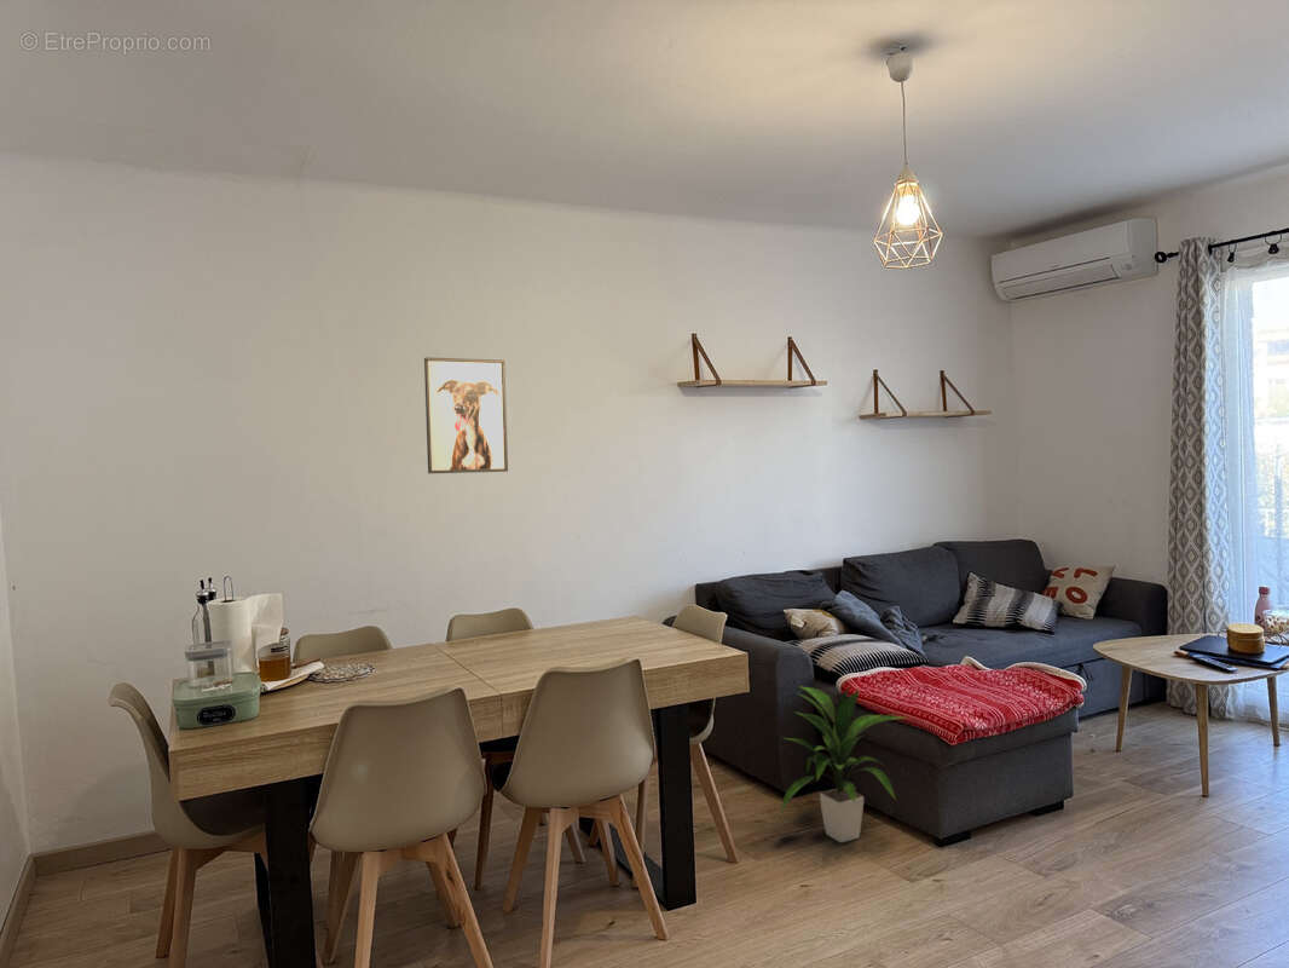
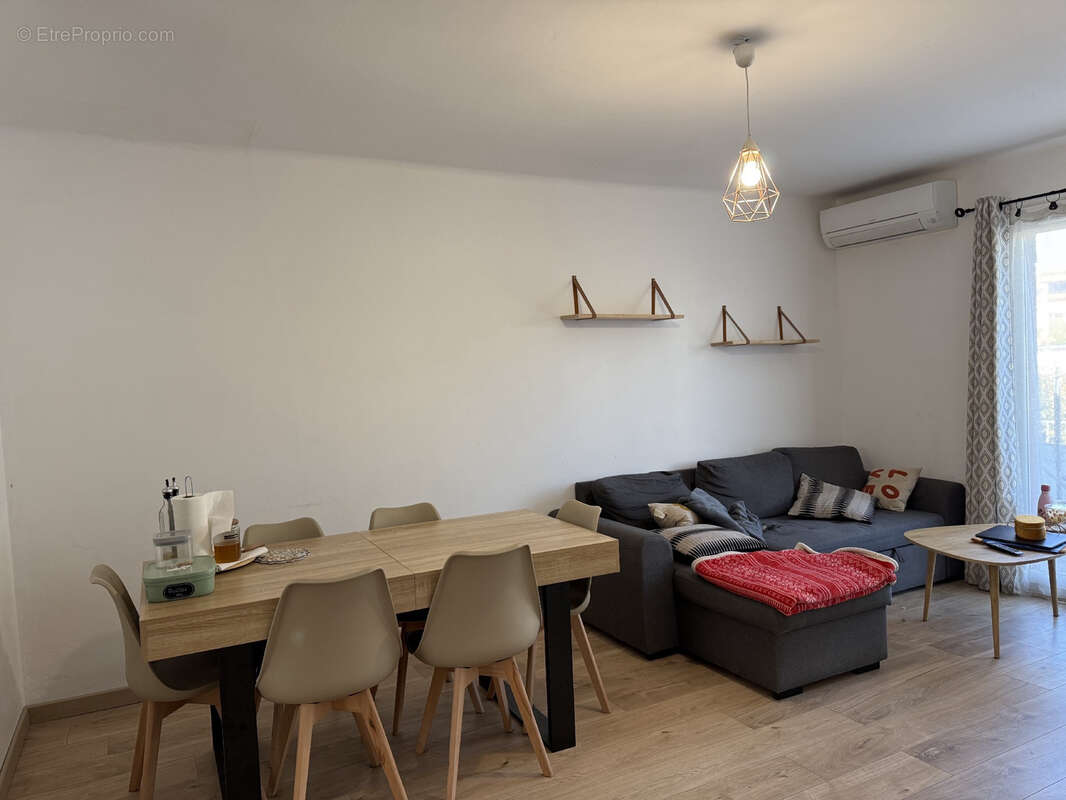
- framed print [423,357,509,474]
- indoor plant [779,682,907,843]
